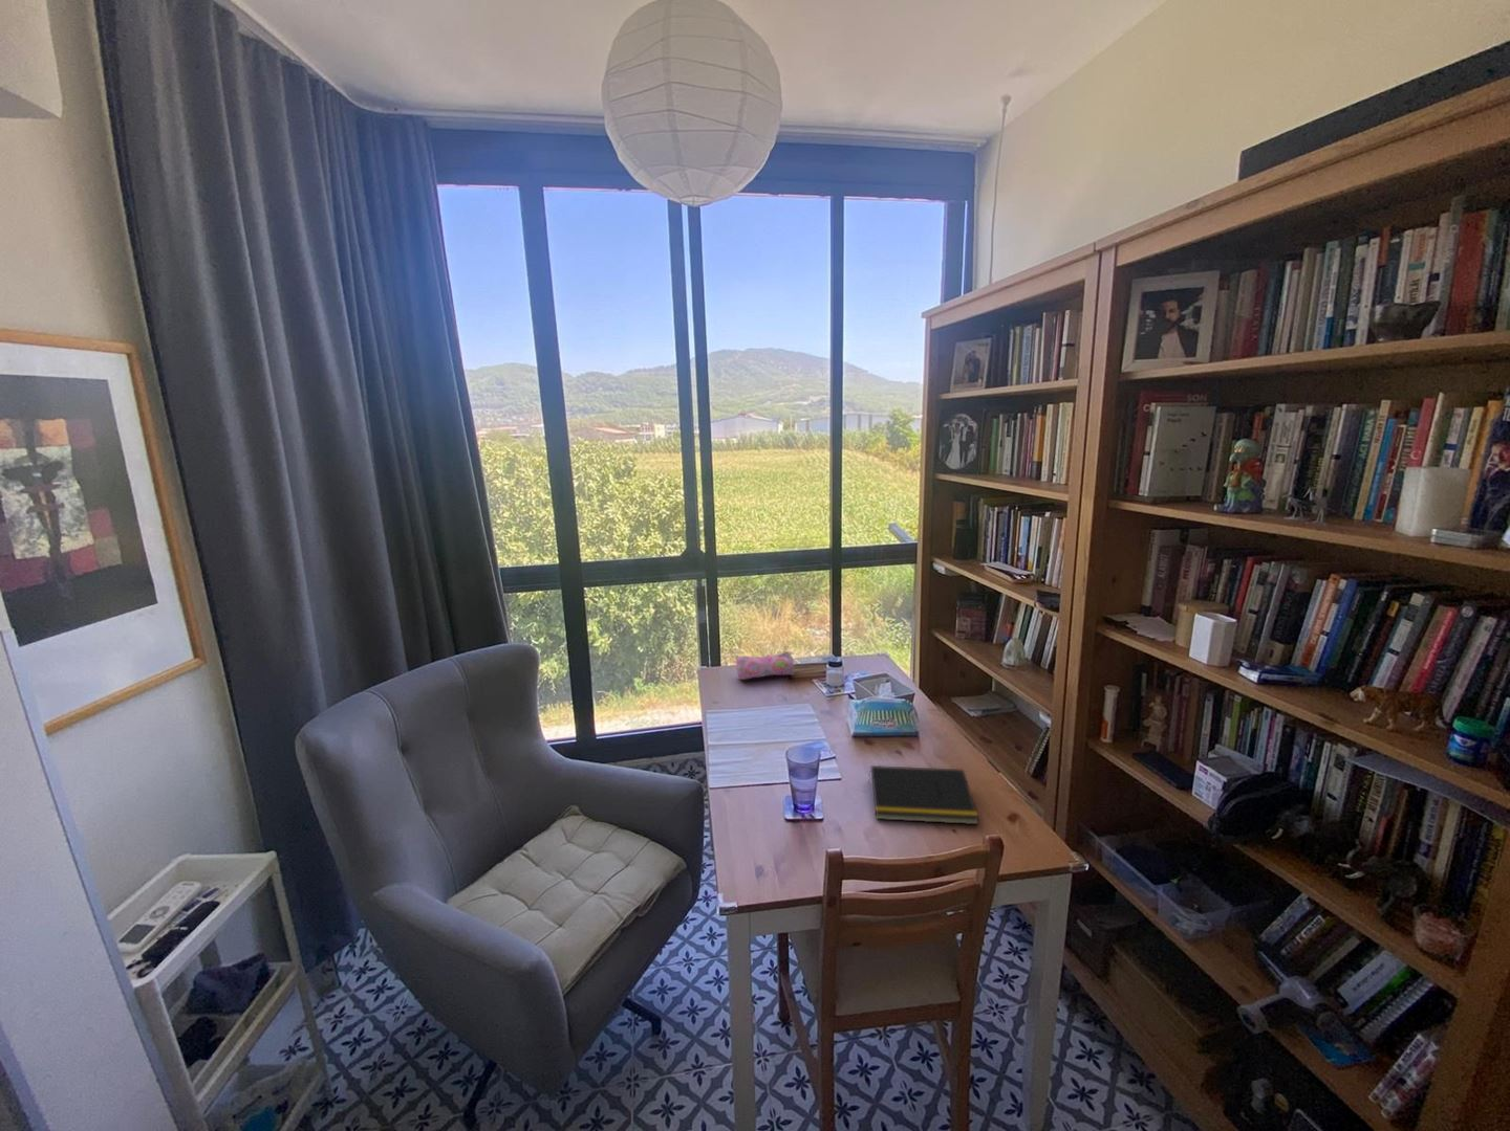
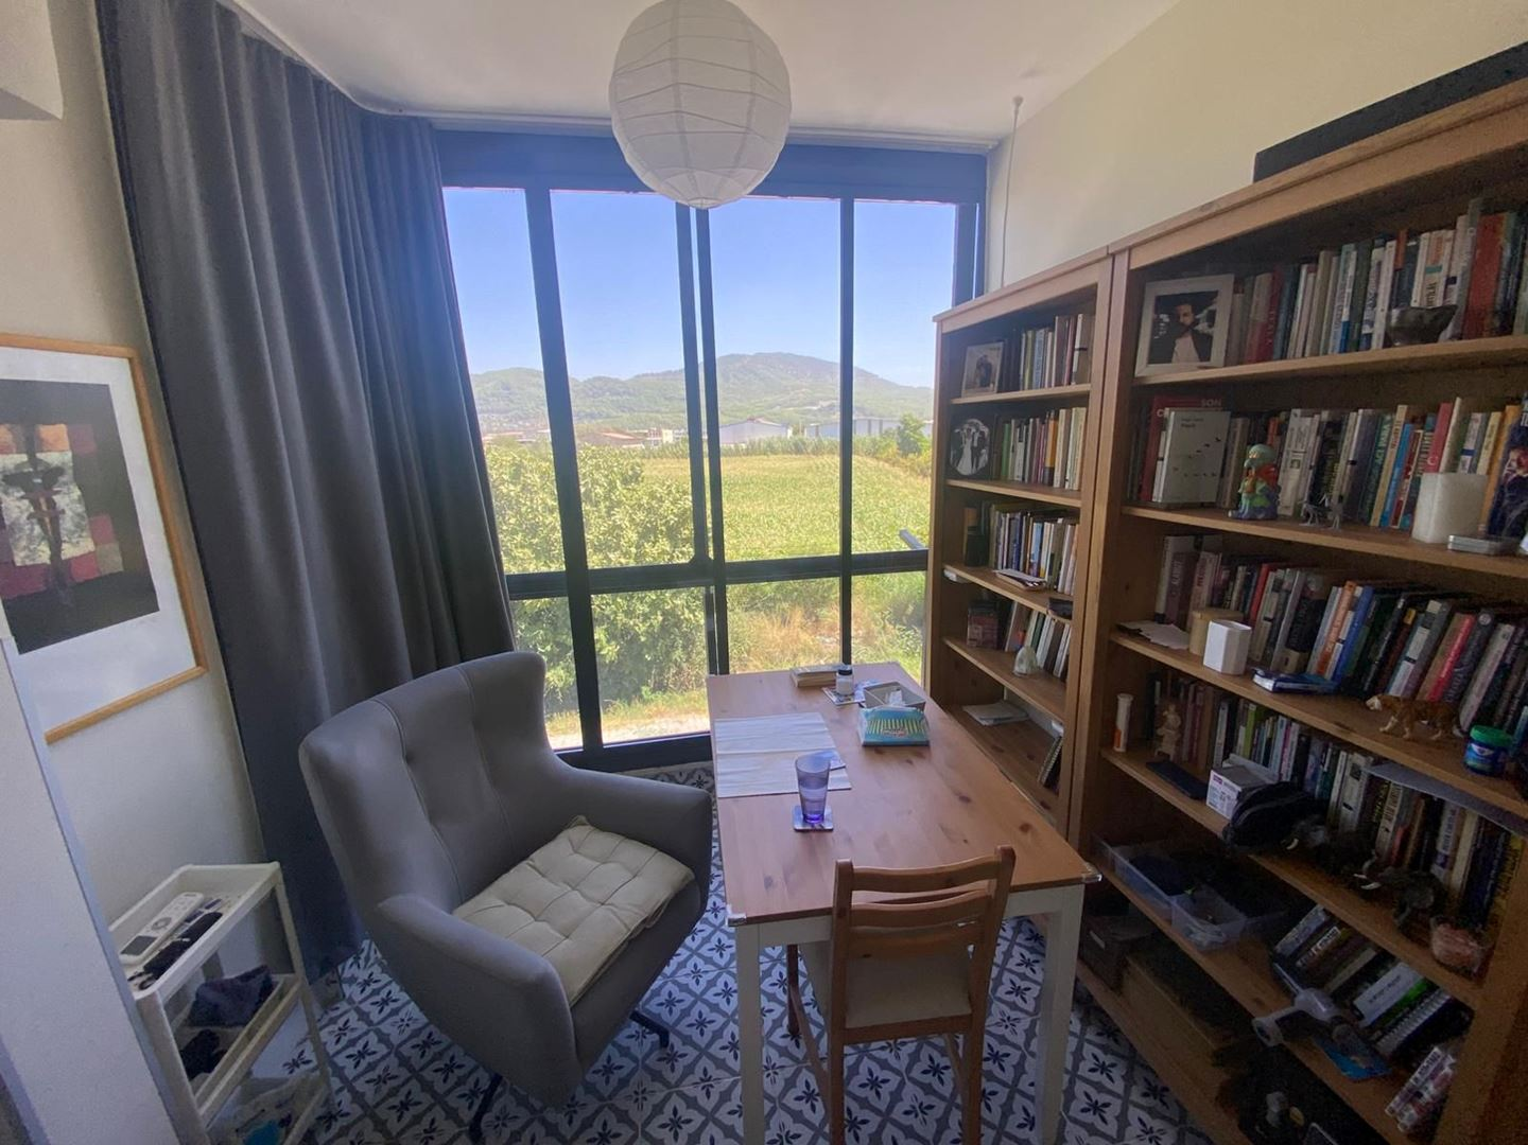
- pencil case [735,650,795,681]
- notepad [867,764,980,826]
